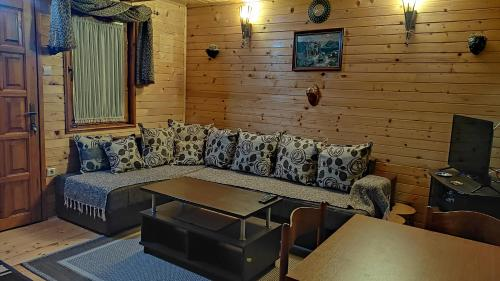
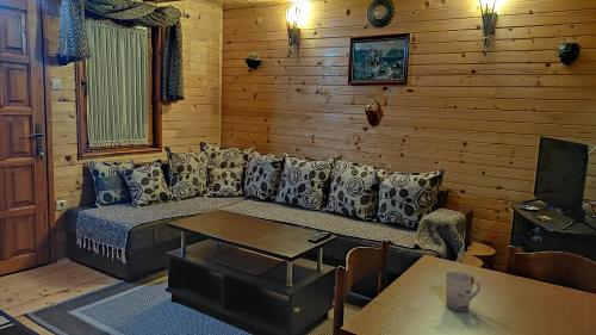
+ cup [445,271,482,312]
